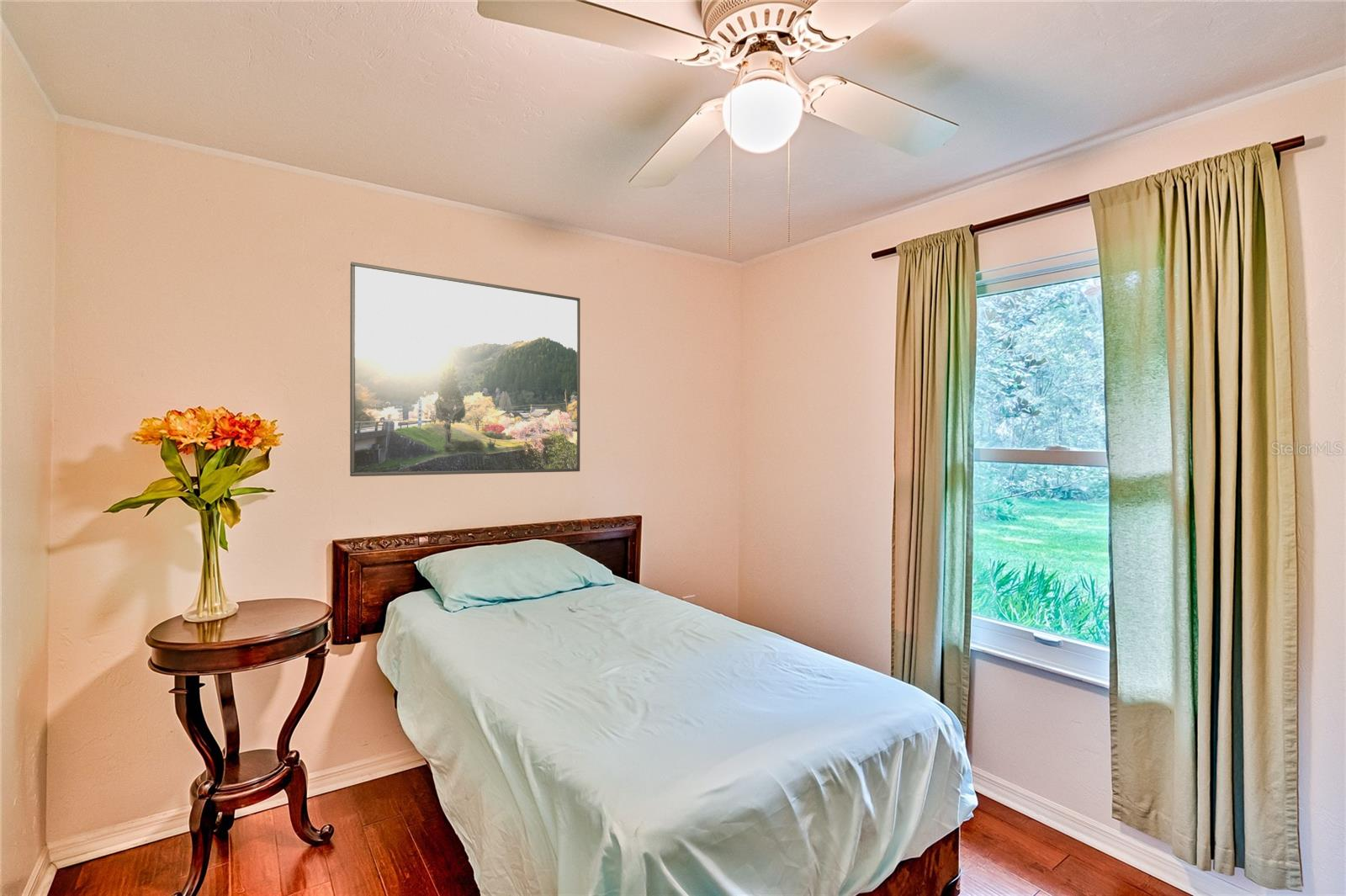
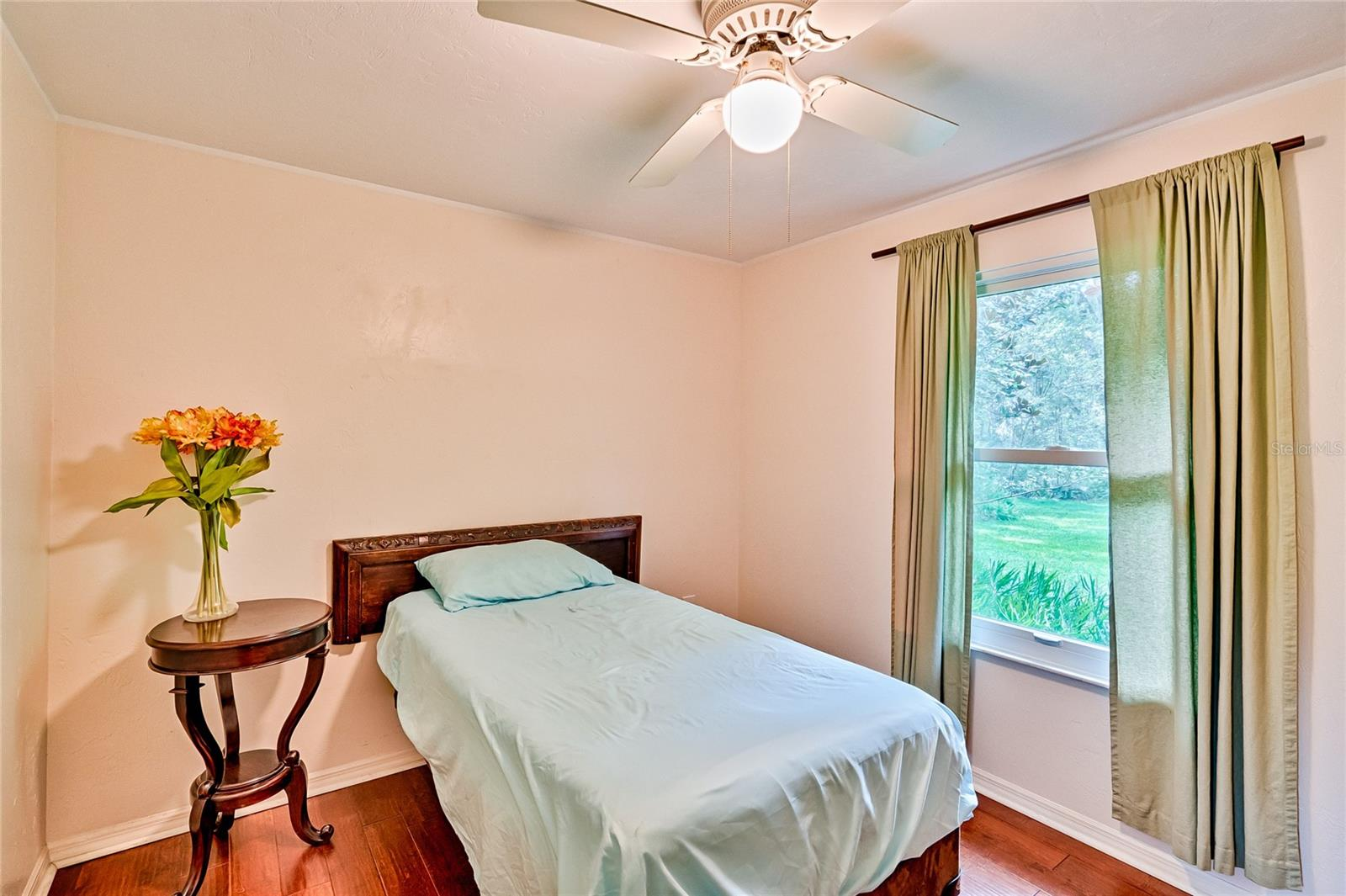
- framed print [349,261,581,477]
